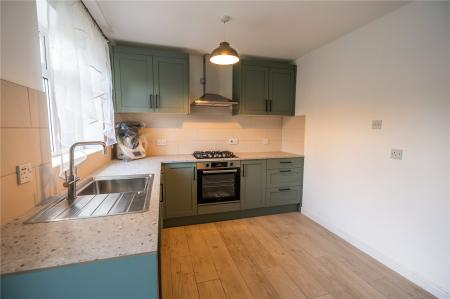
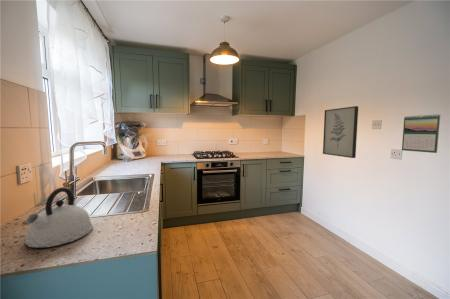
+ calendar [401,113,441,154]
+ kettle [24,186,94,249]
+ wall art [322,105,359,159]
